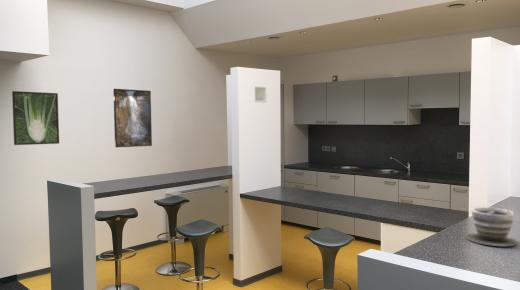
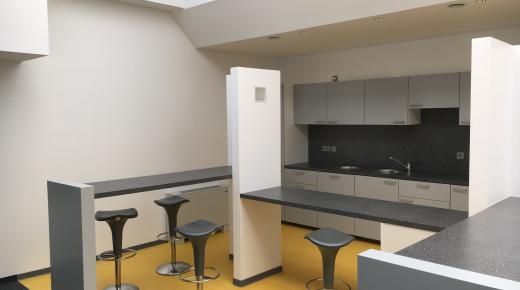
- planter [464,206,518,247]
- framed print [112,88,153,148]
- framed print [11,90,60,146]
